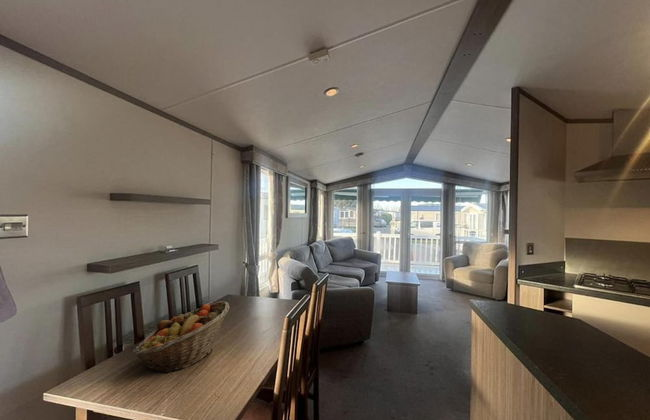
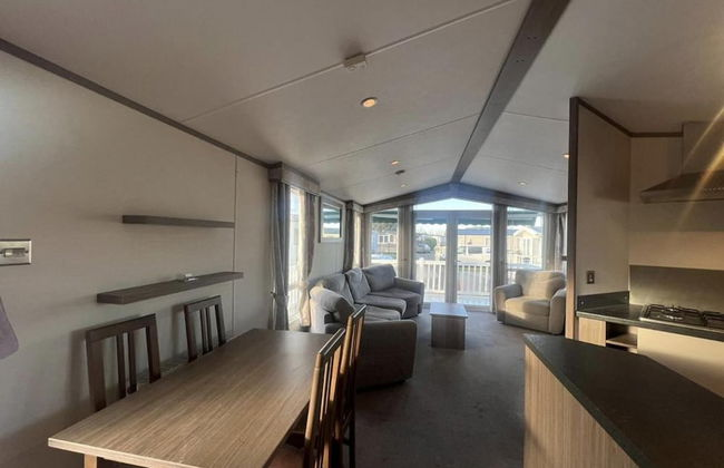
- fruit basket [132,301,230,375]
